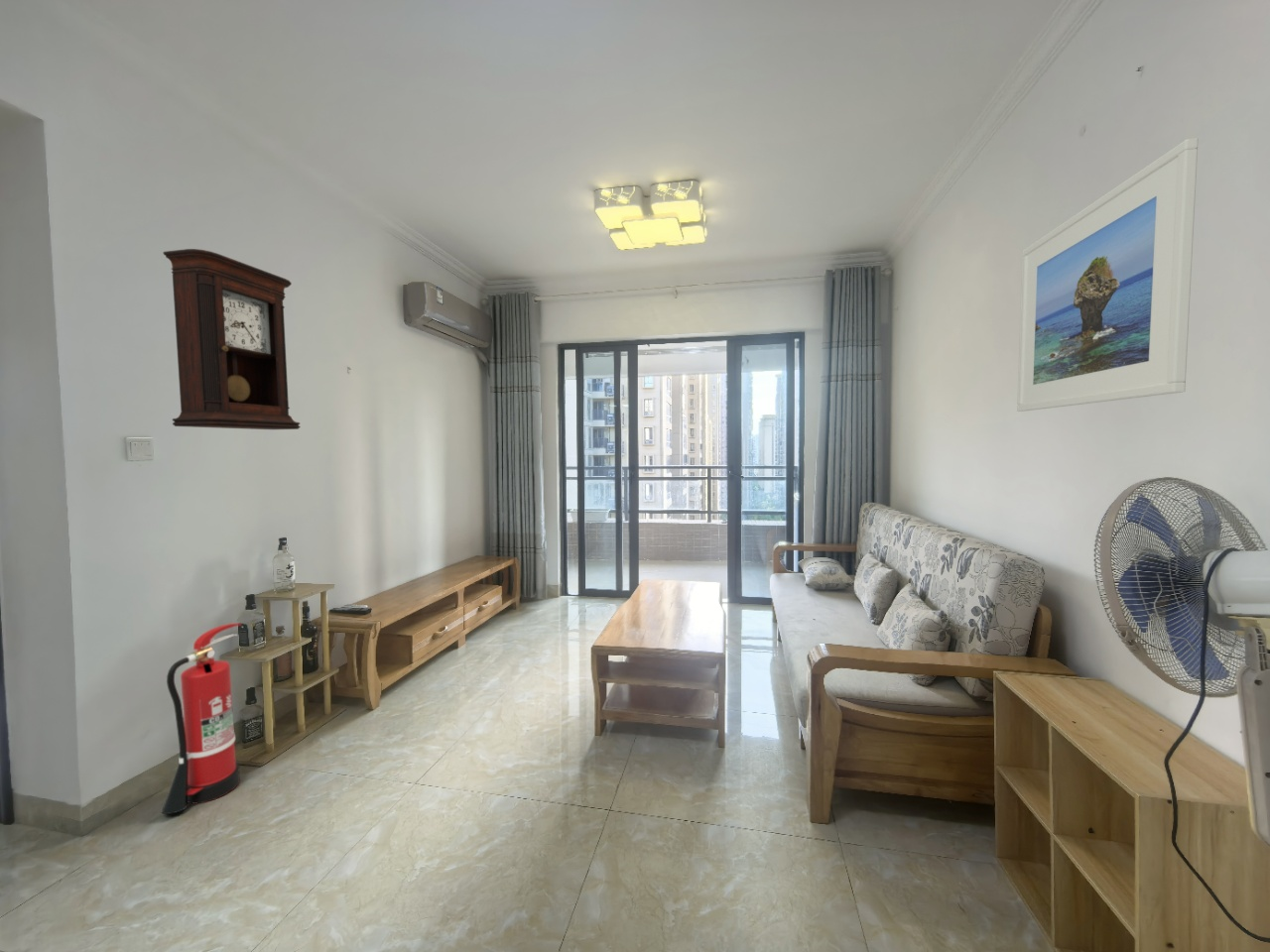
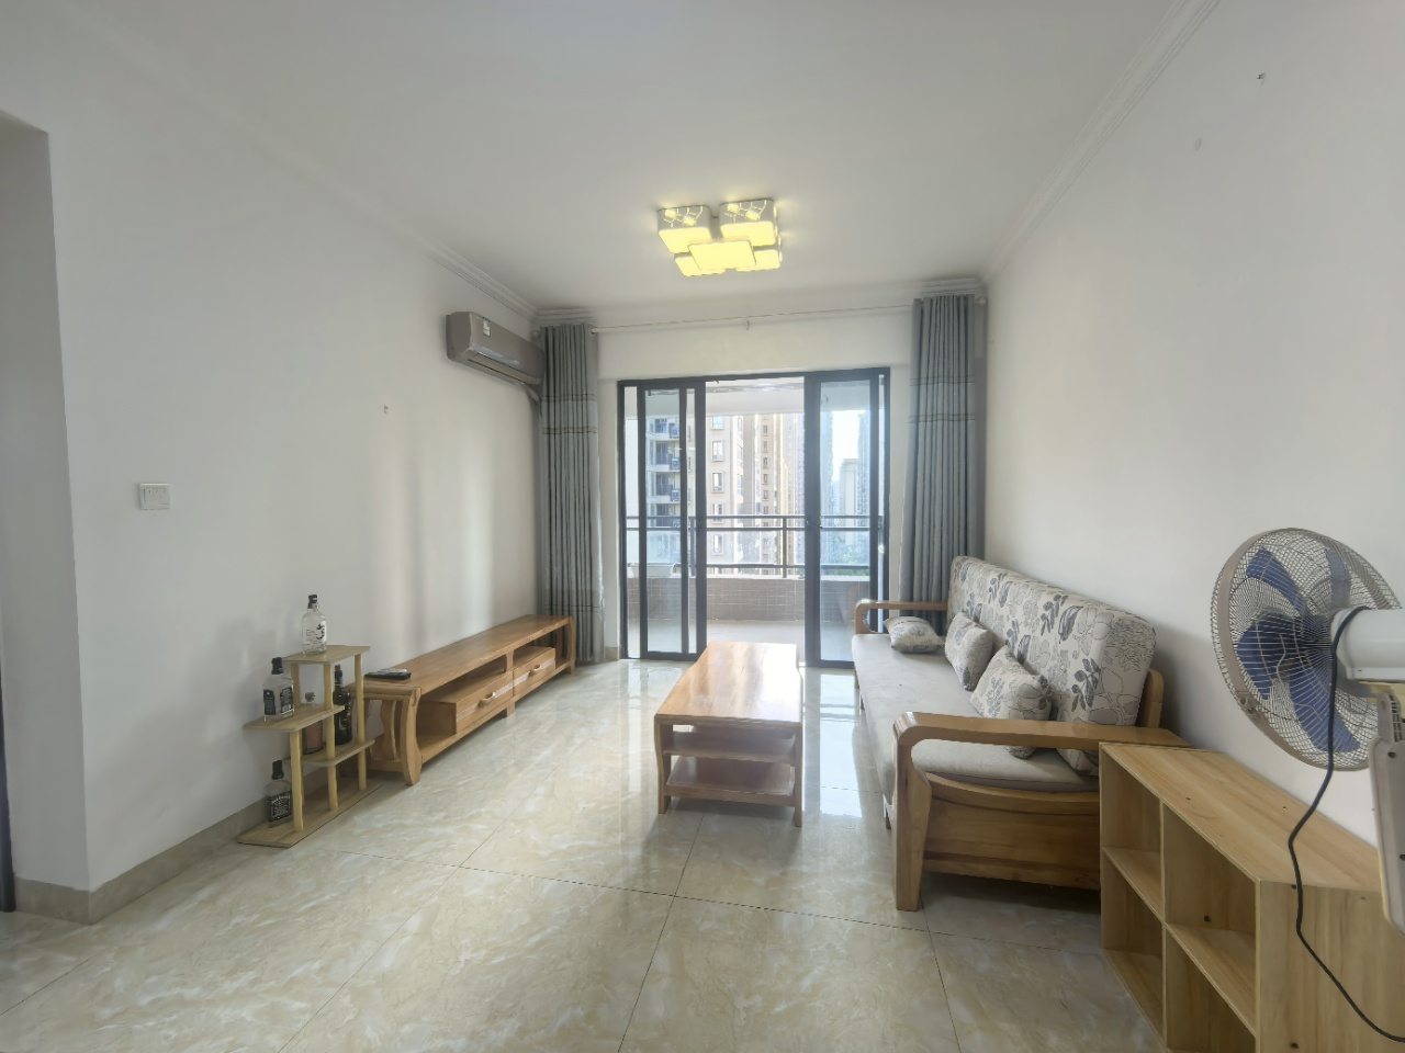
- pendulum clock [163,248,302,430]
- fire extinguisher [160,623,242,815]
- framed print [1016,137,1199,413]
